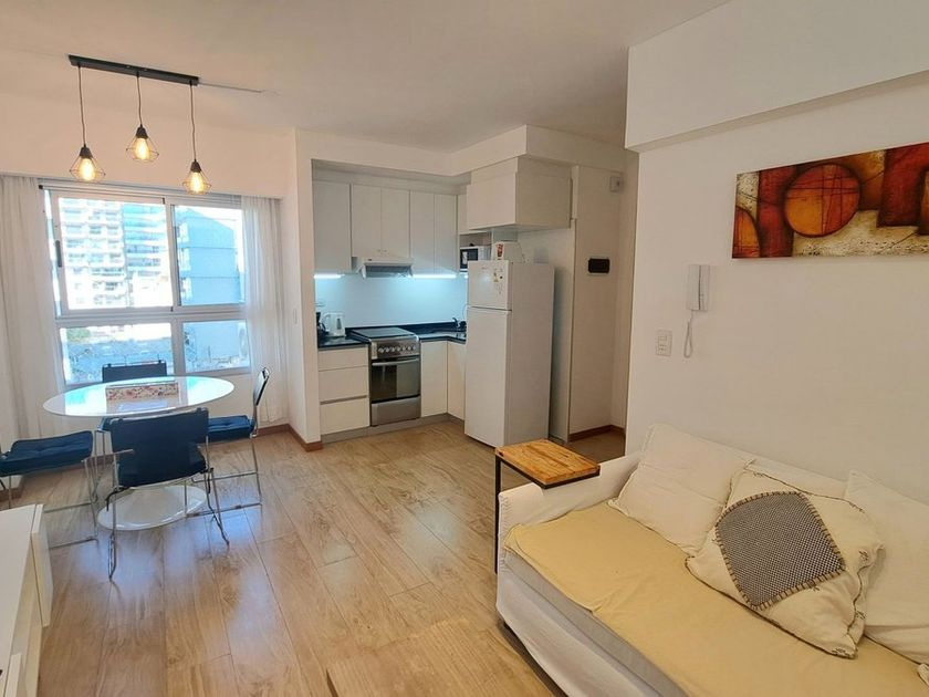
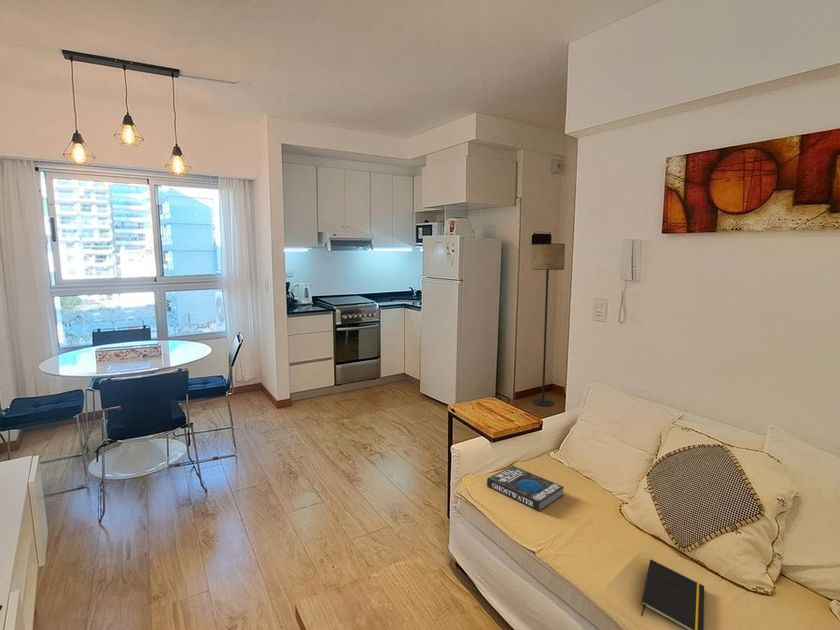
+ book [486,465,565,512]
+ floor lamp [530,243,566,407]
+ notepad [640,559,705,630]
